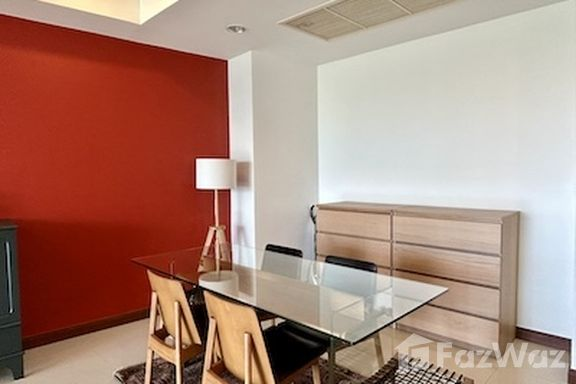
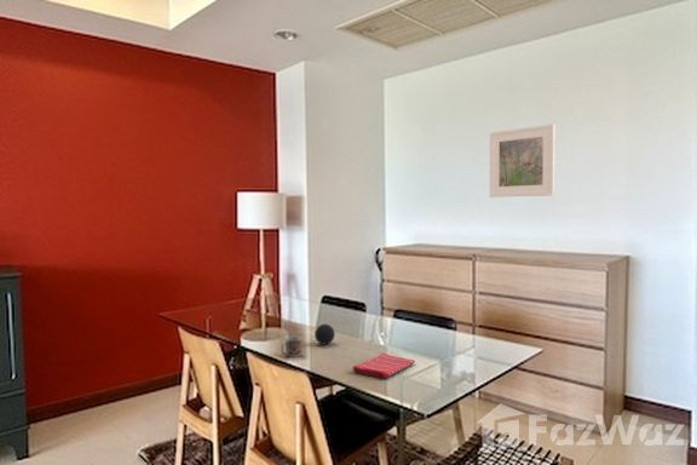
+ cup [280,335,303,358]
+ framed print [489,122,557,199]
+ decorative ball [313,323,336,345]
+ dish towel [352,352,416,379]
